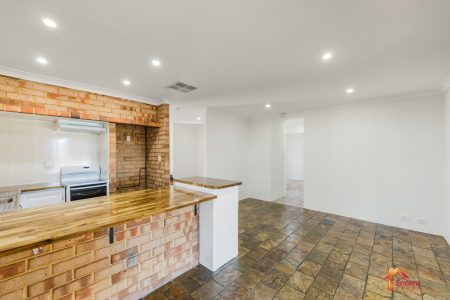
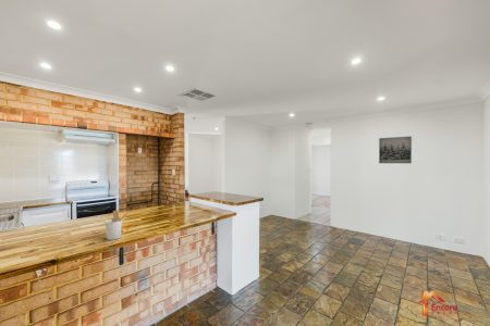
+ utensil holder [105,209,132,241]
+ wall art [378,135,413,164]
